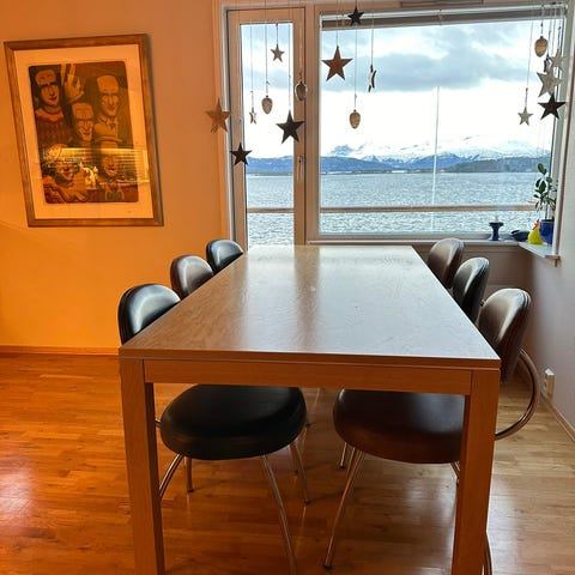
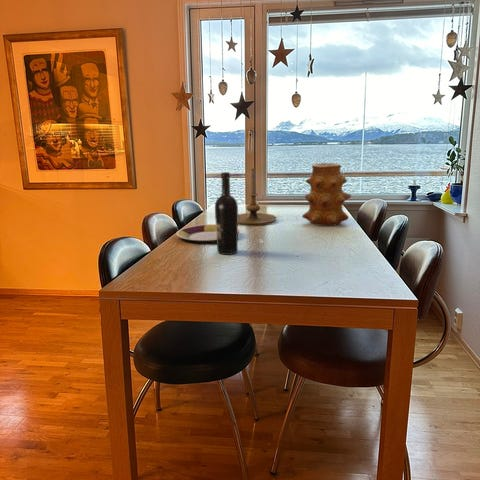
+ candle holder [238,168,278,226]
+ wine bottle [214,171,239,256]
+ plate [176,224,241,244]
+ vase [301,162,352,227]
